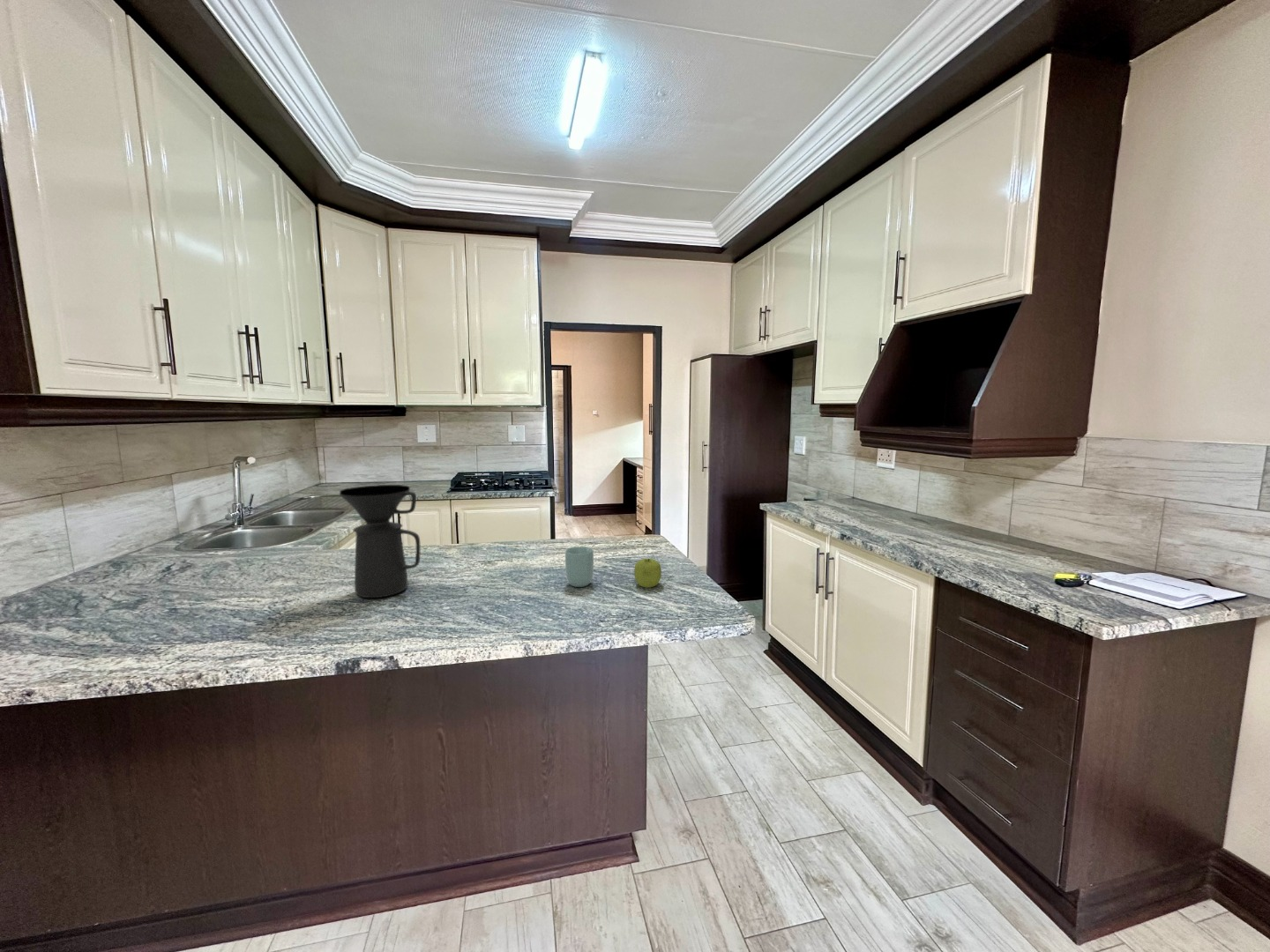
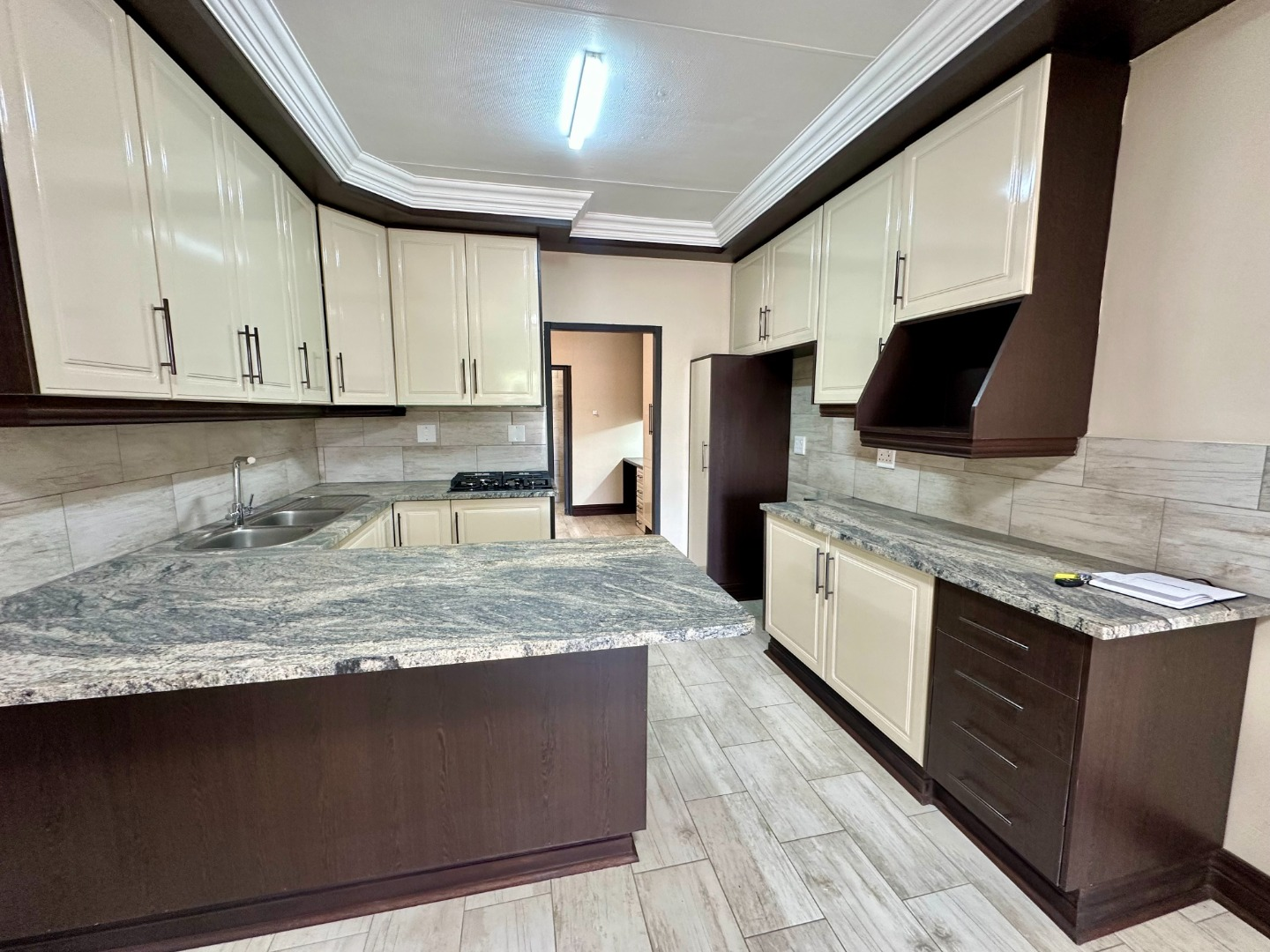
- cup [564,546,594,588]
- coffee maker [339,484,422,599]
- fruit [633,558,662,589]
